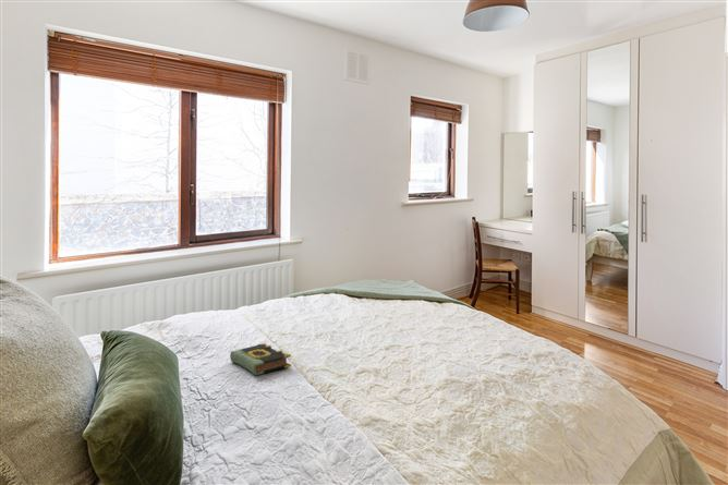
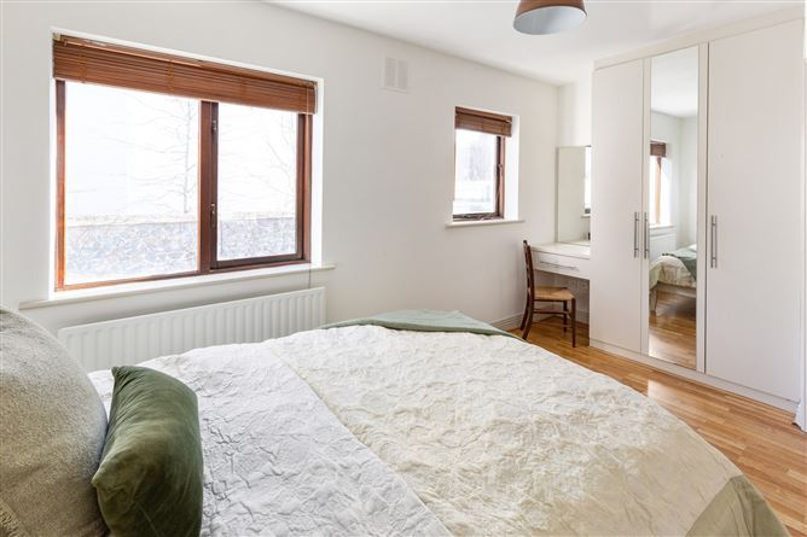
- book [229,342,292,377]
